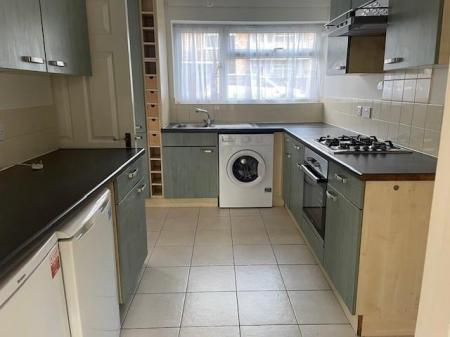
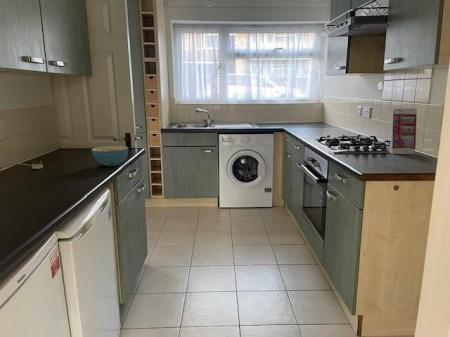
+ cereal bowl [91,145,129,167]
+ gift box [388,107,418,155]
